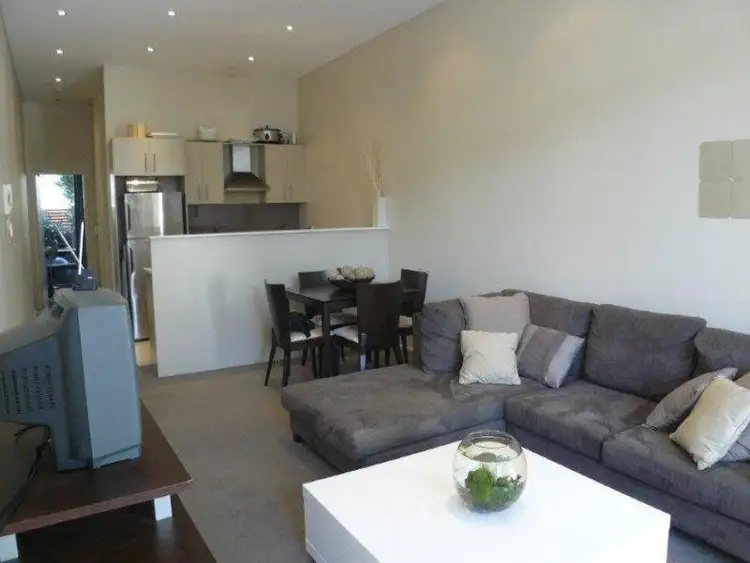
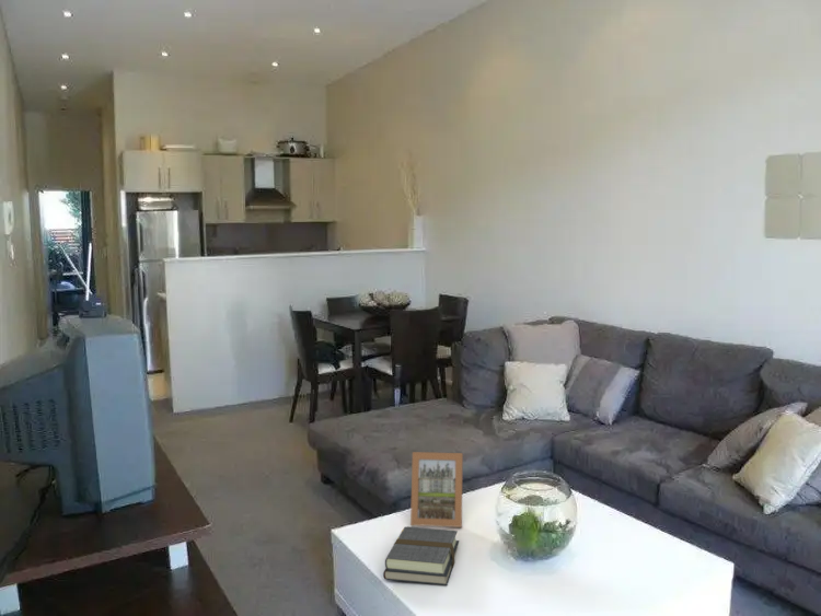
+ book [382,525,460,586]
+ picture frame [409,451,464,528]
